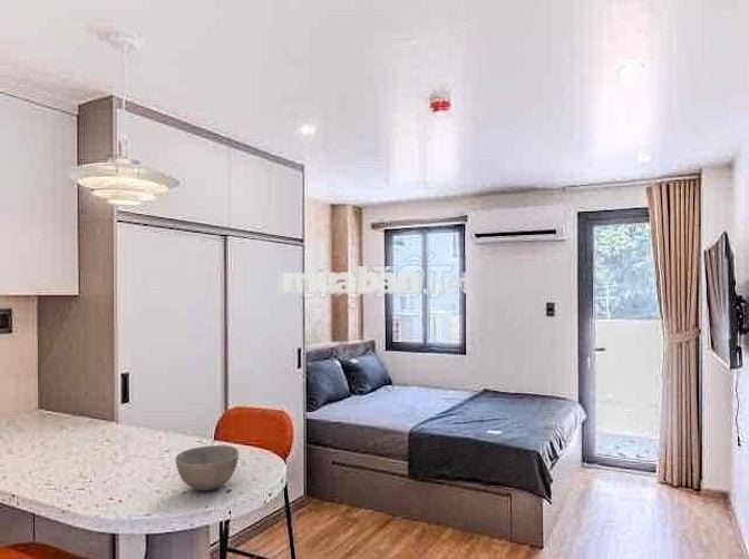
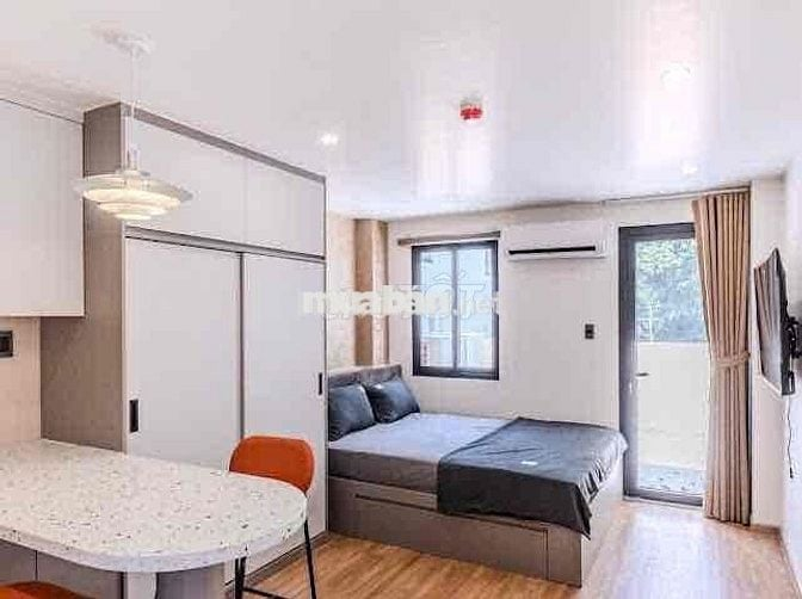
- bowl [174,444,240,492]
